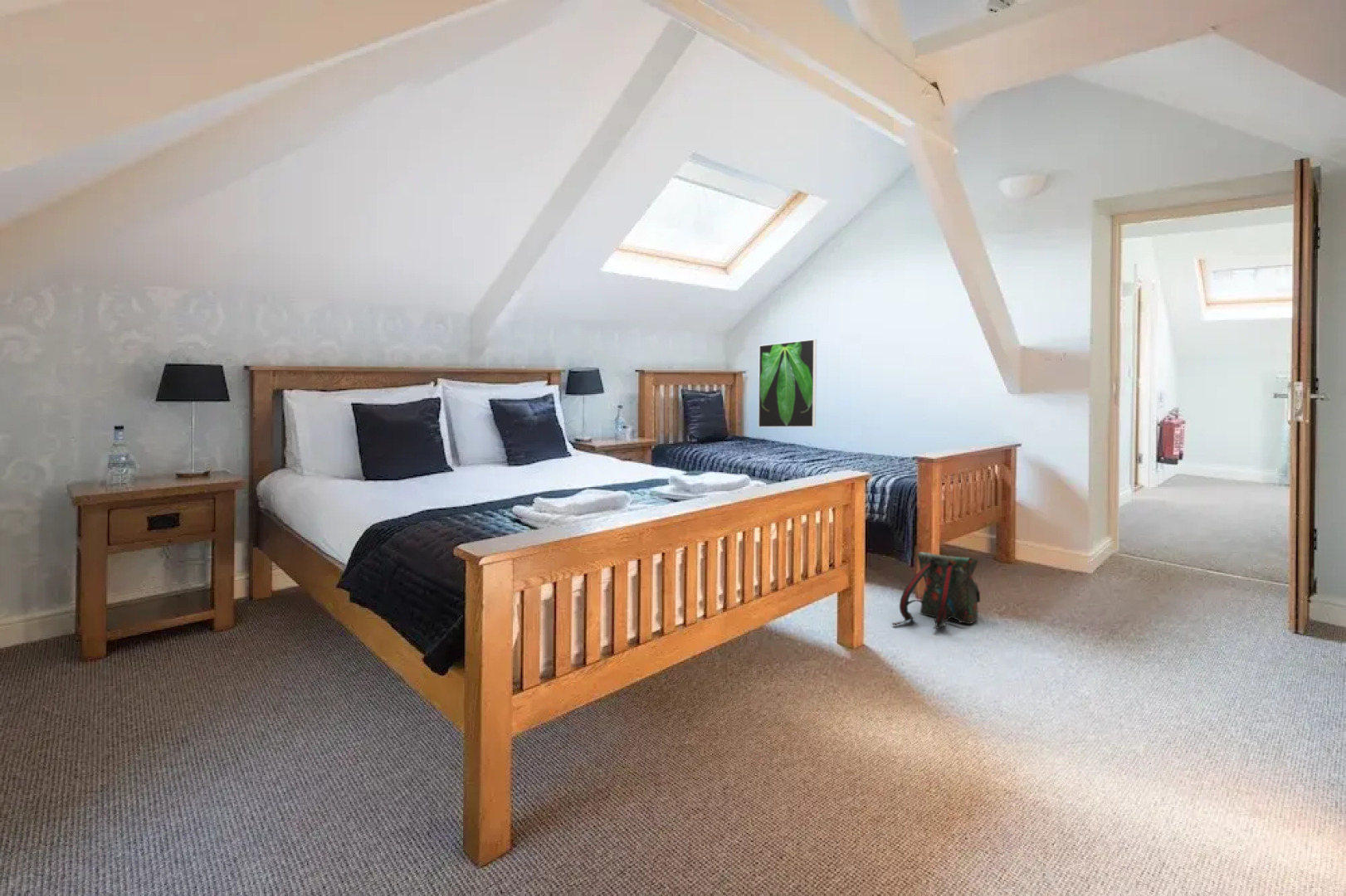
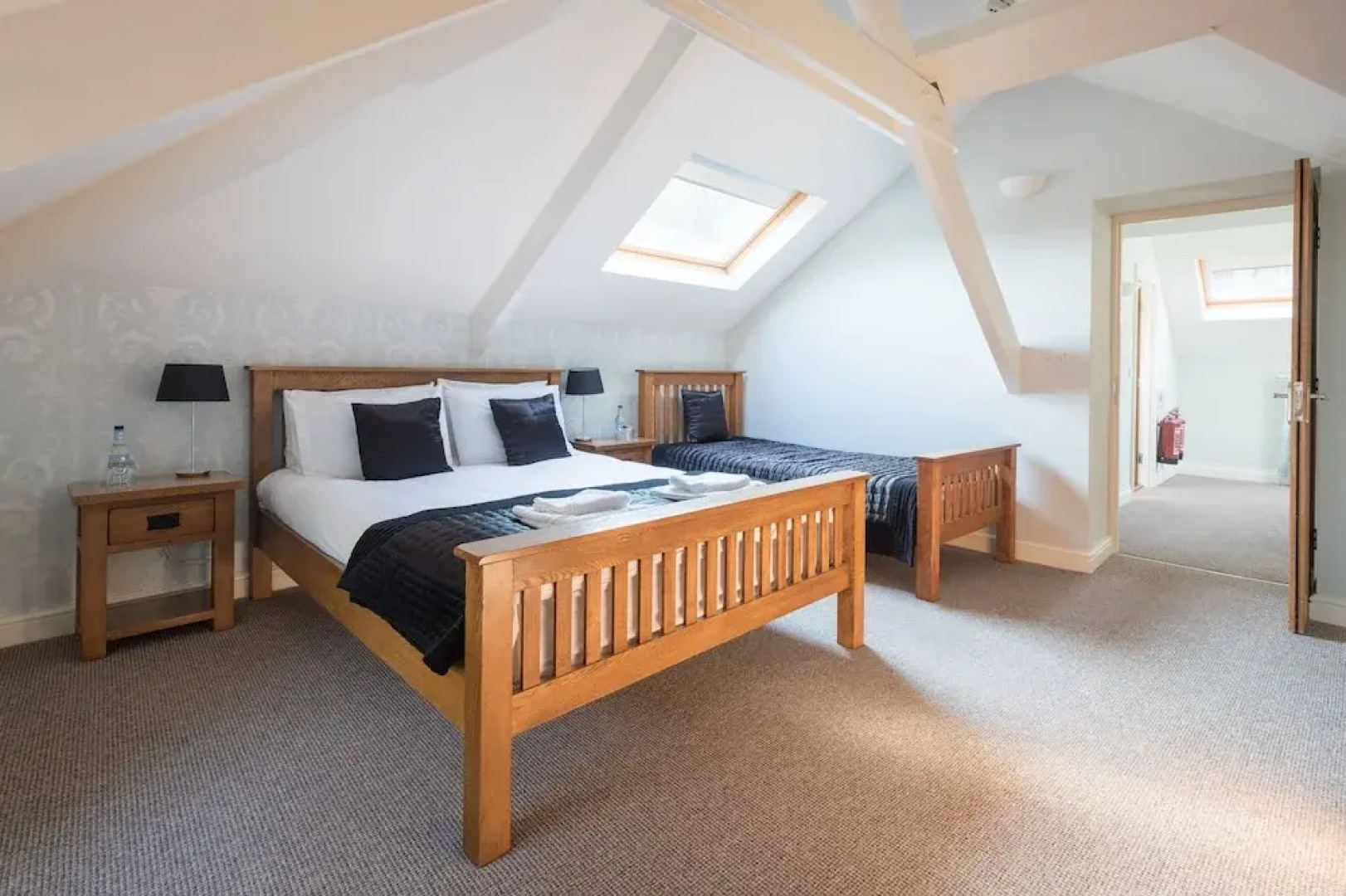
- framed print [758,338,817,428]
- backpack [891,551,981,630]
